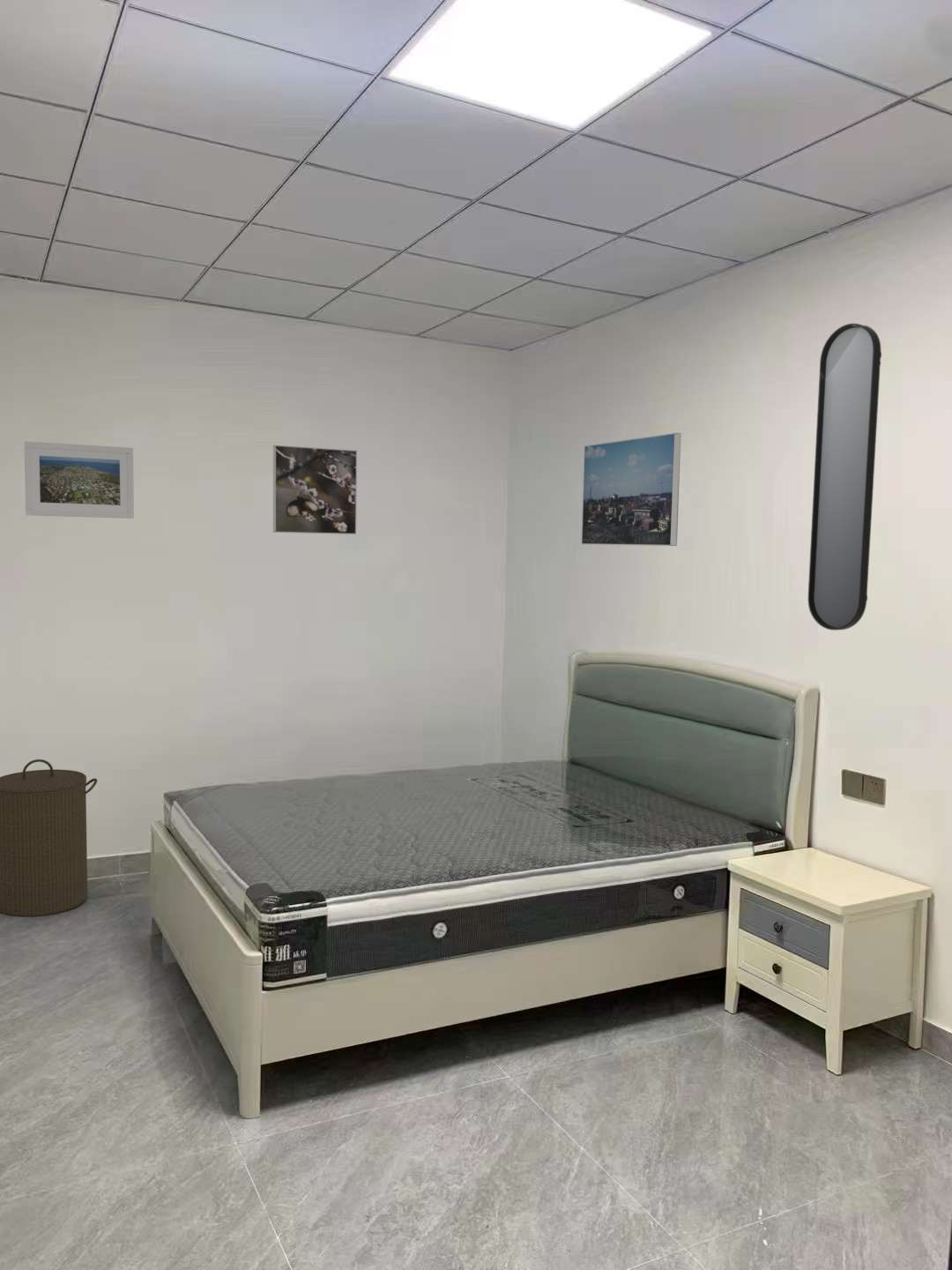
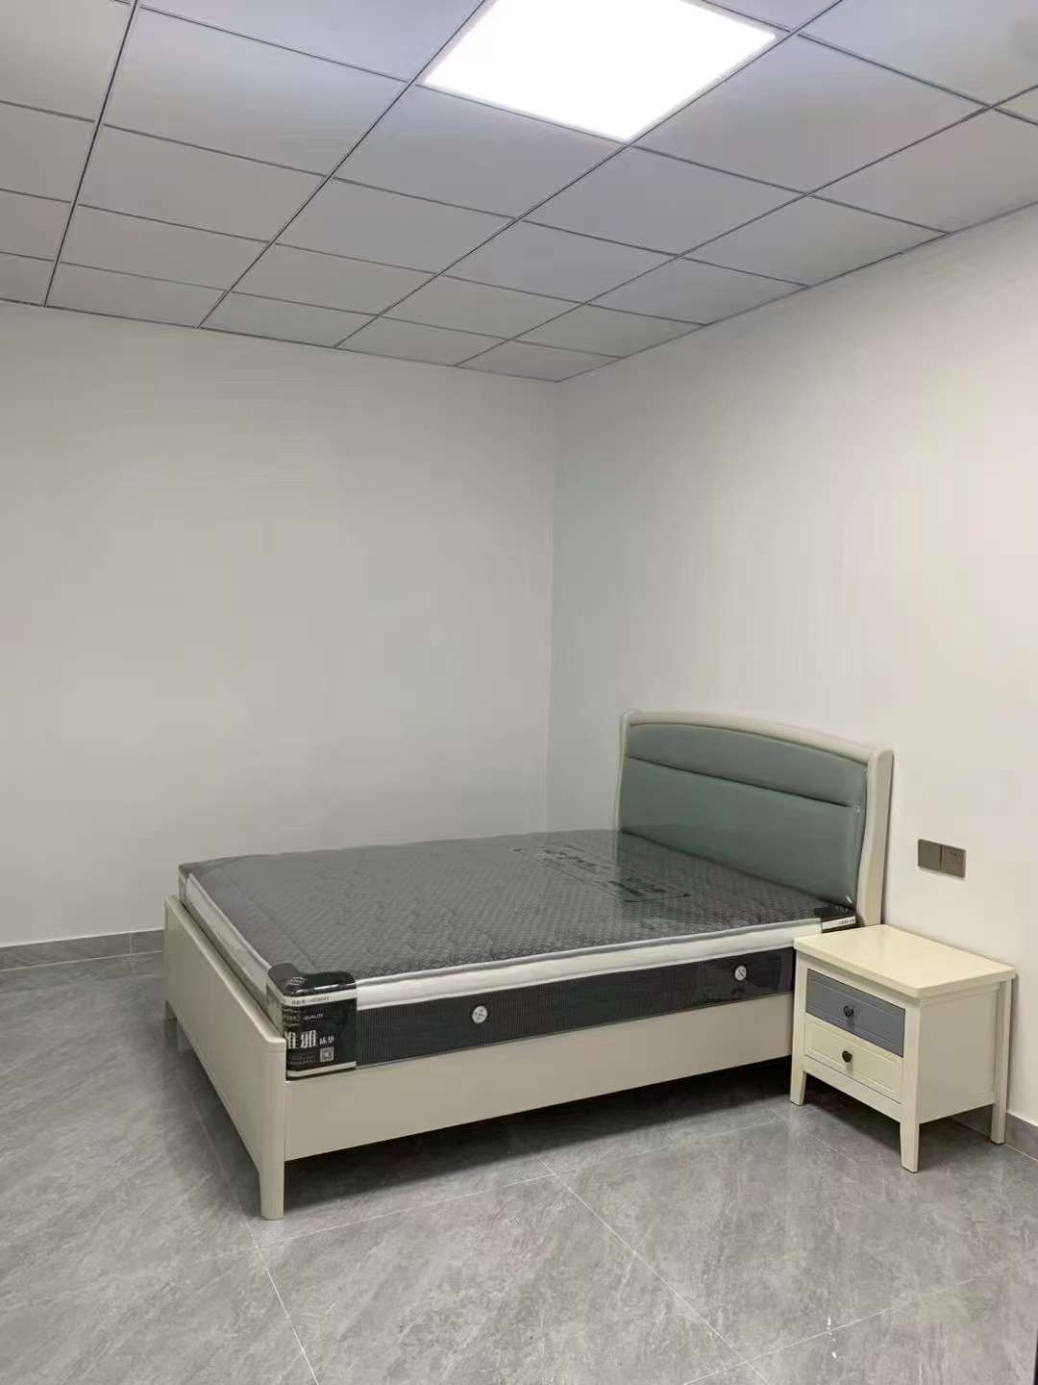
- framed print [272,444,358,535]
- home mirror [807,323,882,631]
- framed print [581,432,682,547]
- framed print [24,441,135,519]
- laundry hamper [0,758,98,917]
